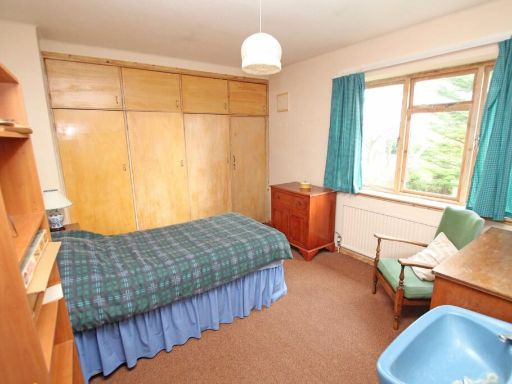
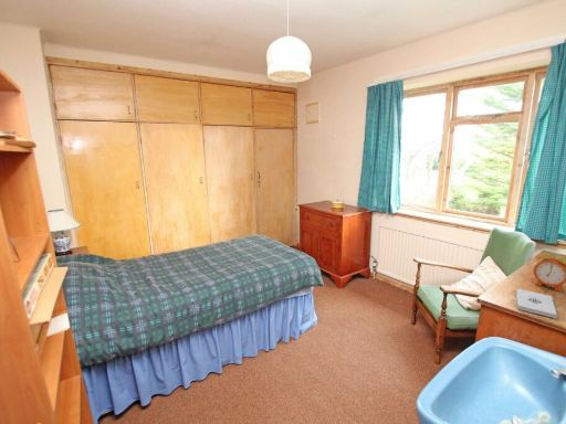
+ alarm clock [533,247,566,293]
+ notepad [515,288,558,319]
